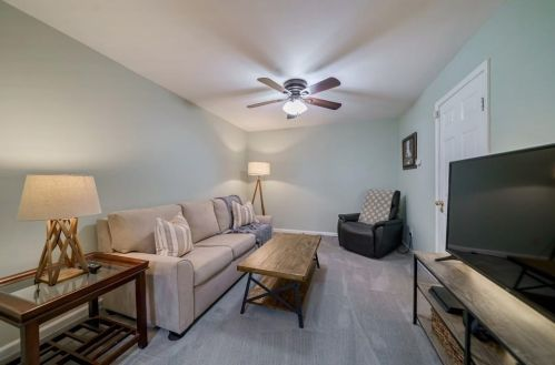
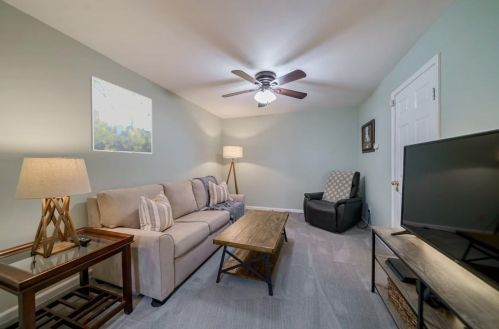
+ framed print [89,75,153,154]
